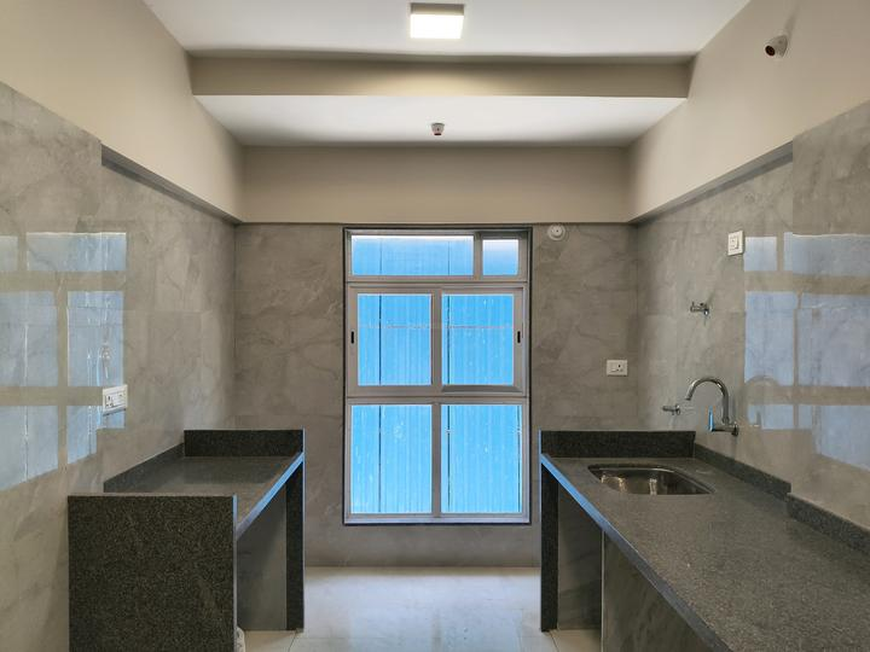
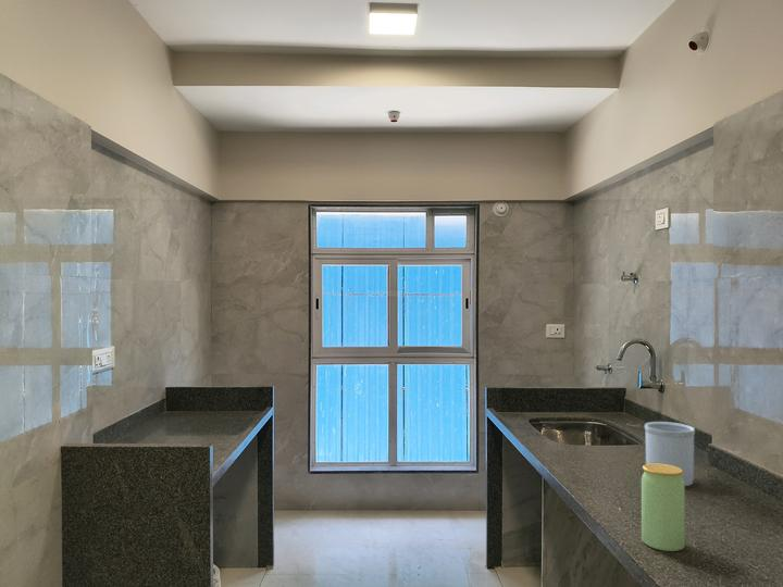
+ jar [641,463,686,552]
+ utensil holder [644,421,696,487]
